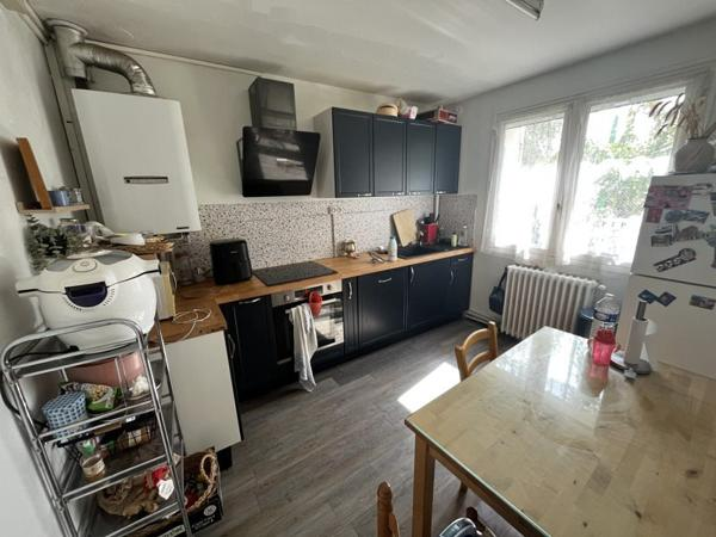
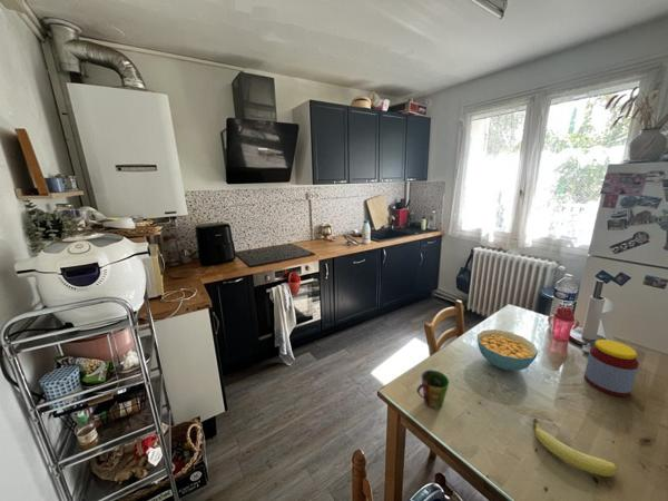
+ cup [415,369,450,410]
+ jar [583,338,640,397]
+ fruit [532,418,618,478]
+ cereal bowl [477,328,539,372]
